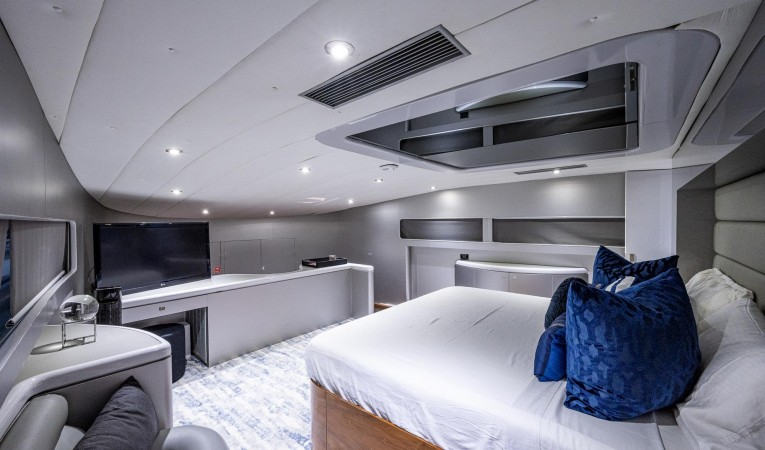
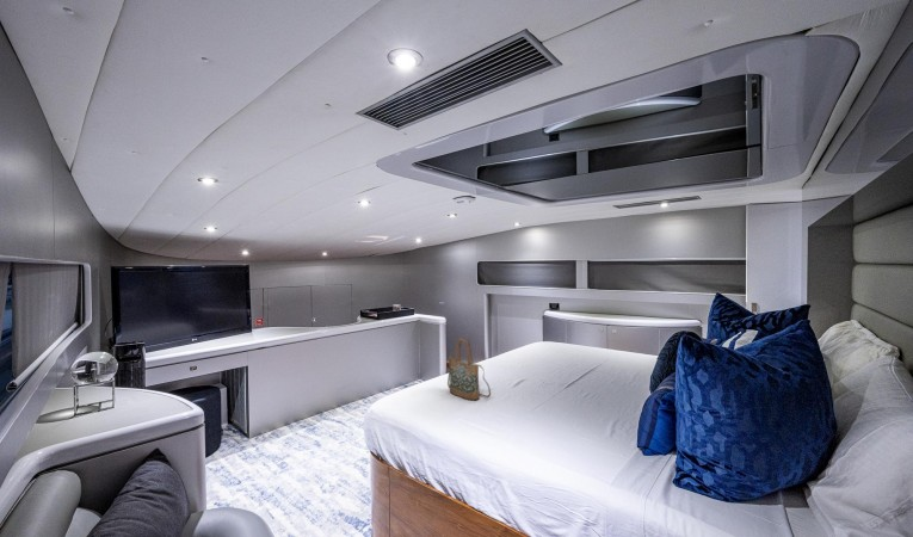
+ handbag [446,337,492,401]
